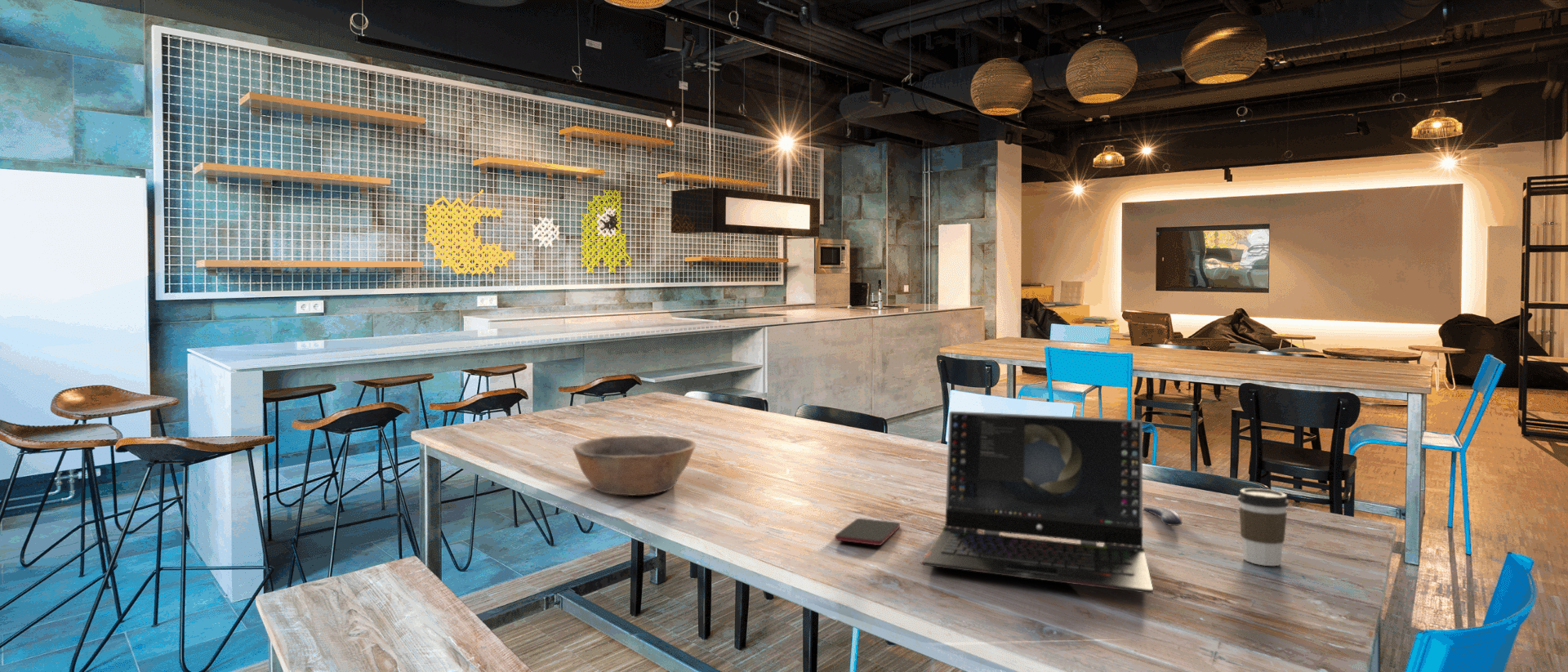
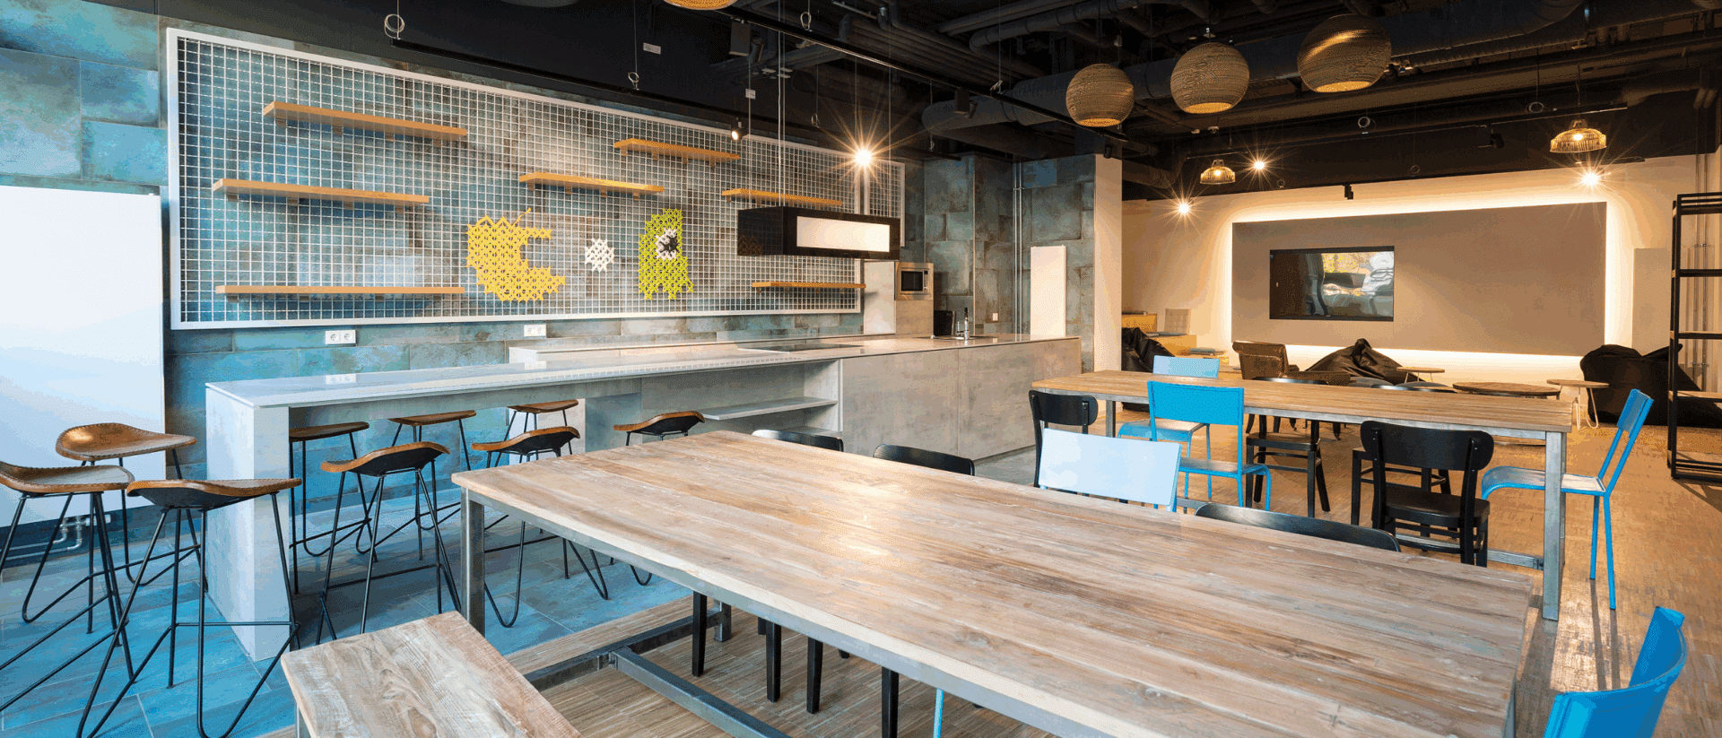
- coffee cup [1237,487,1290,567]
- computer mouse [1143,505,1183,527]
- bowl [572,434,697,496]
- laptop computer [920,411,1154,594]
- smartphone [834,518,901,546]
